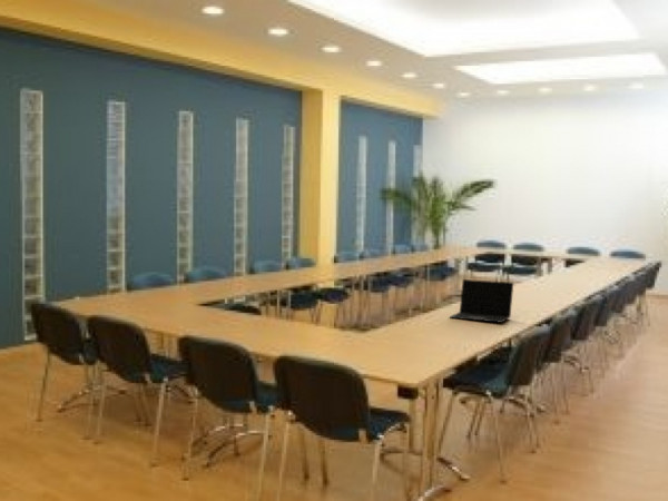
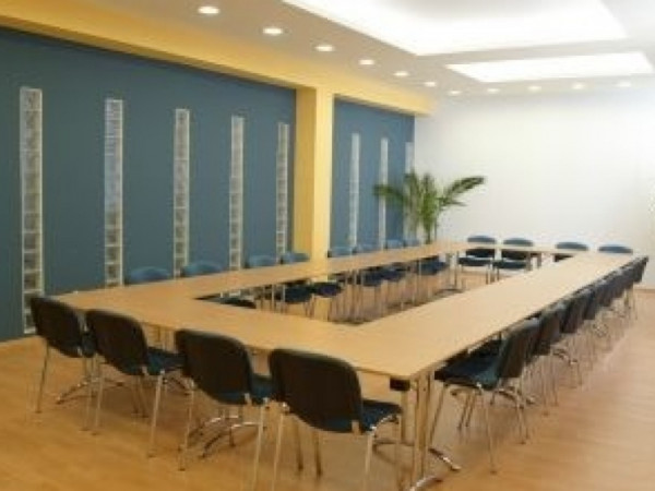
- laptop [449,278,514,324]
